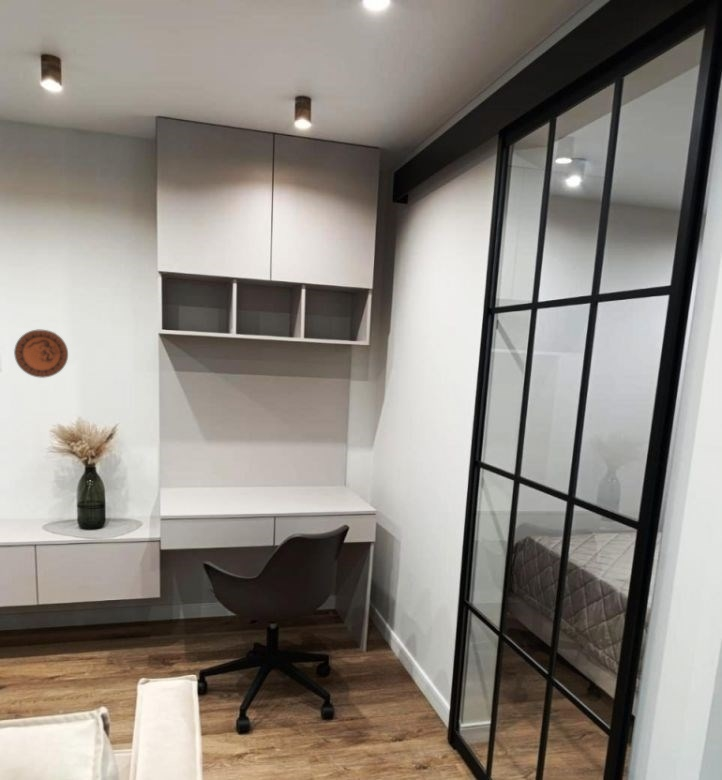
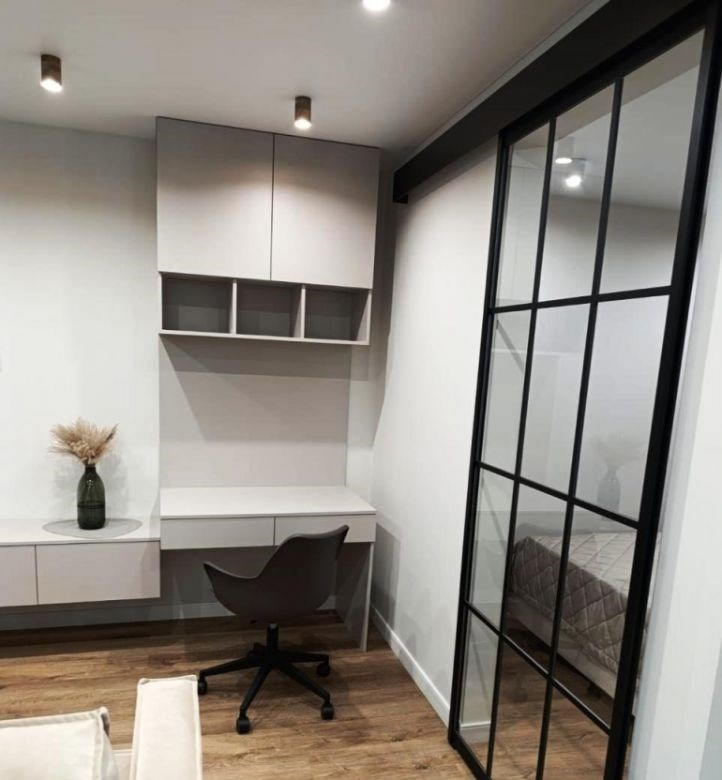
- decorative plate [13,329,69,379]
